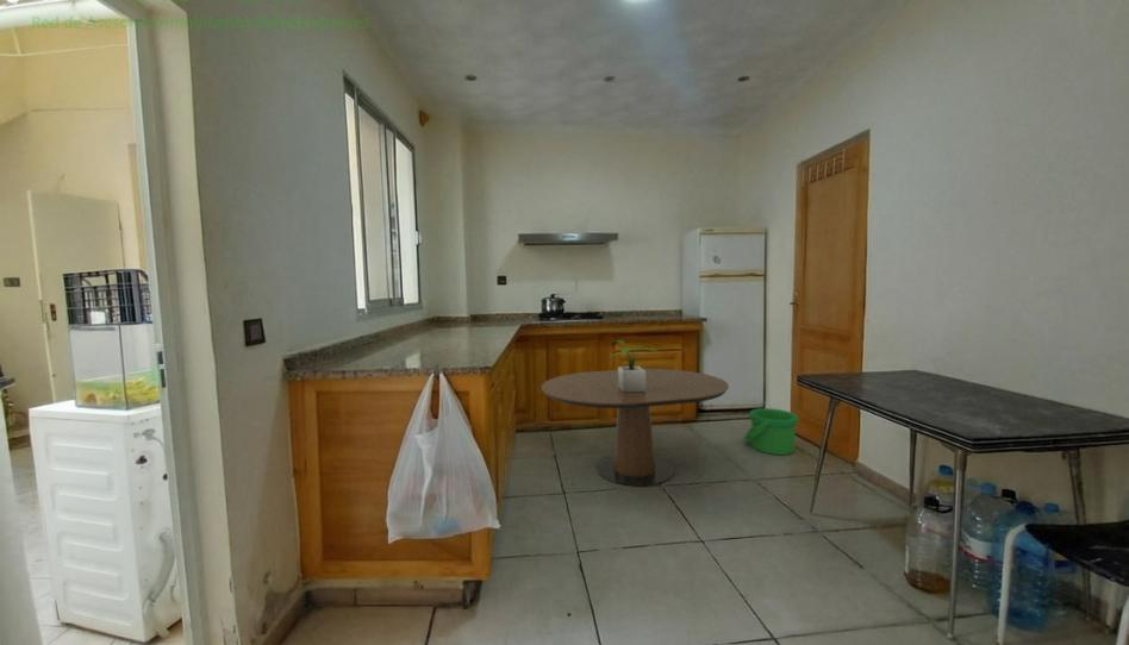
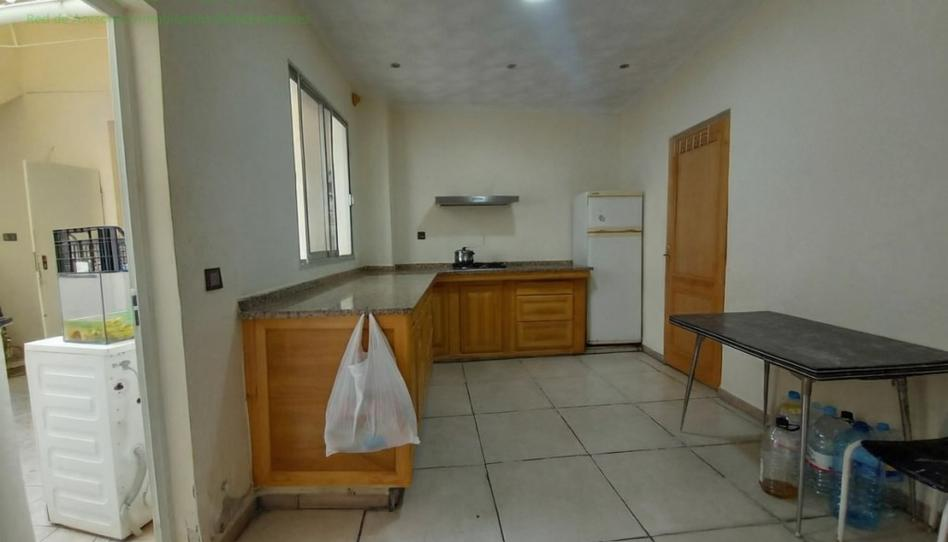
- potted plant [609,339,661,393]
- dining table [541,368,730,487]
- bucket [743,407,799,456]
